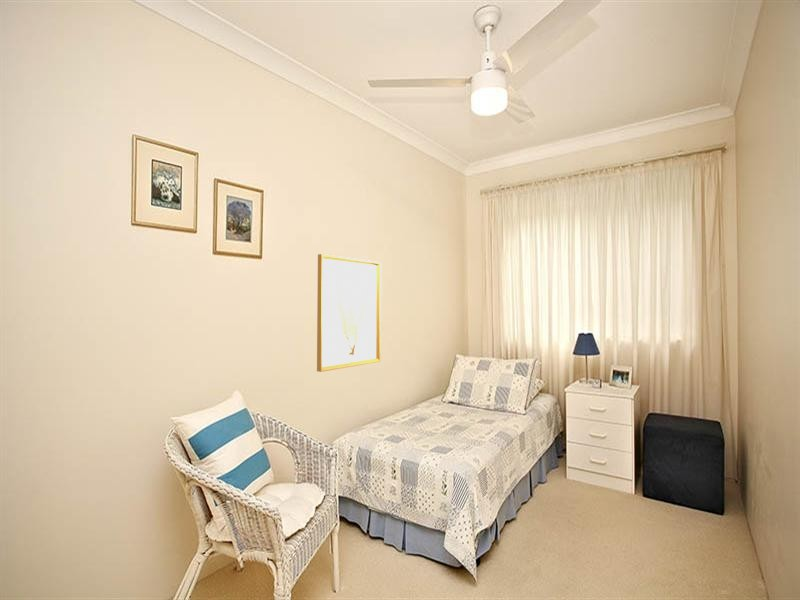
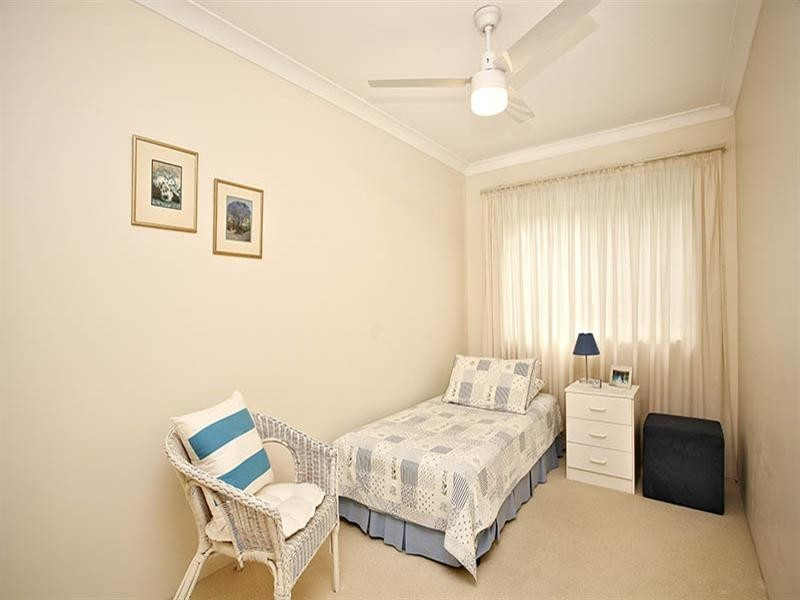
- wall art [316,253,382,373]
